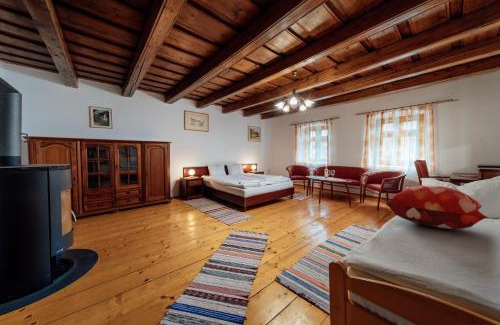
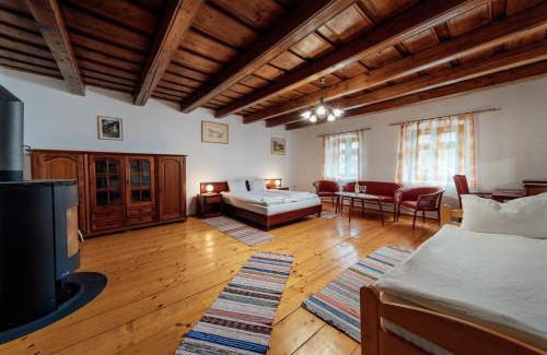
- decorative pillow [385,184,490,230]
